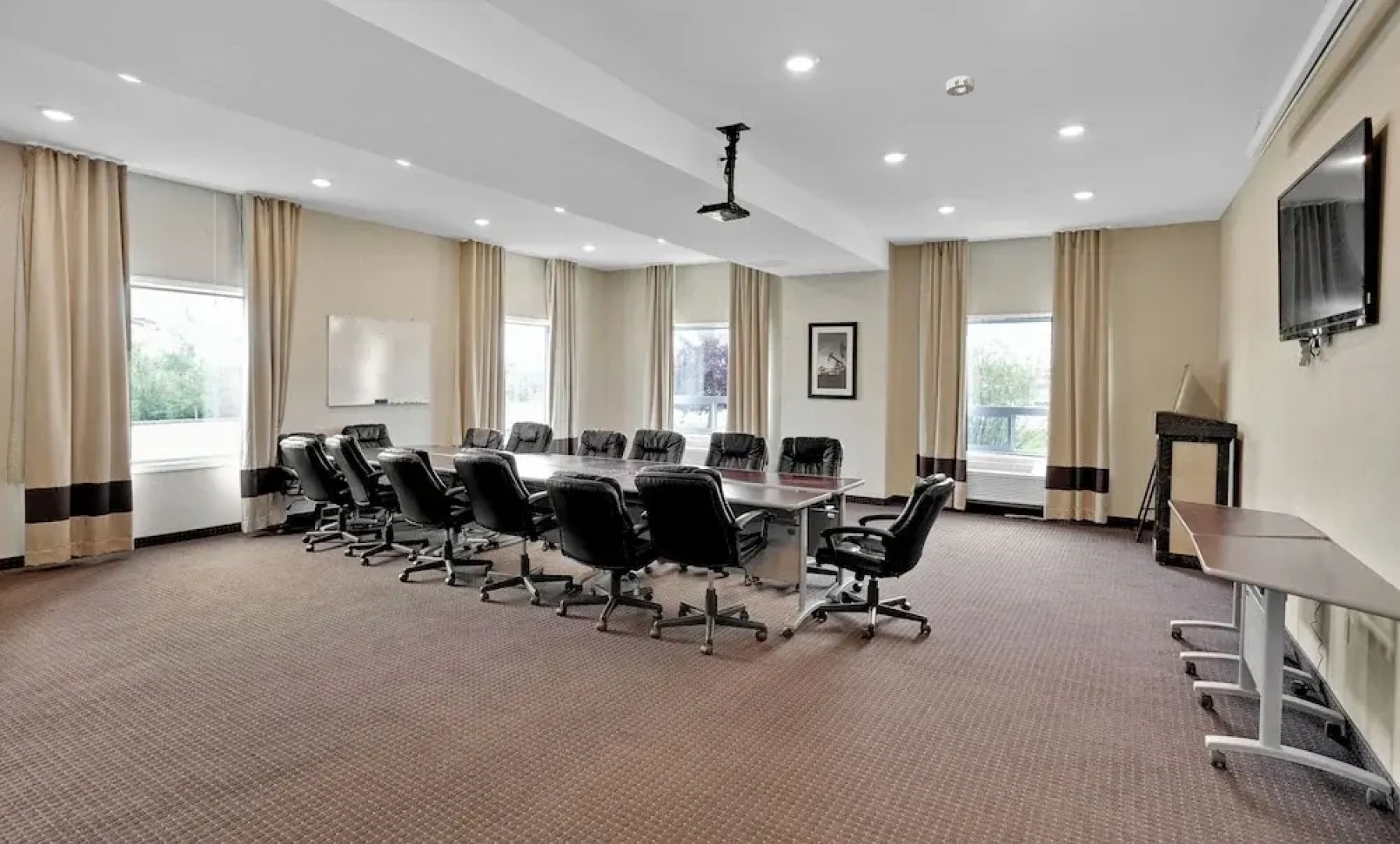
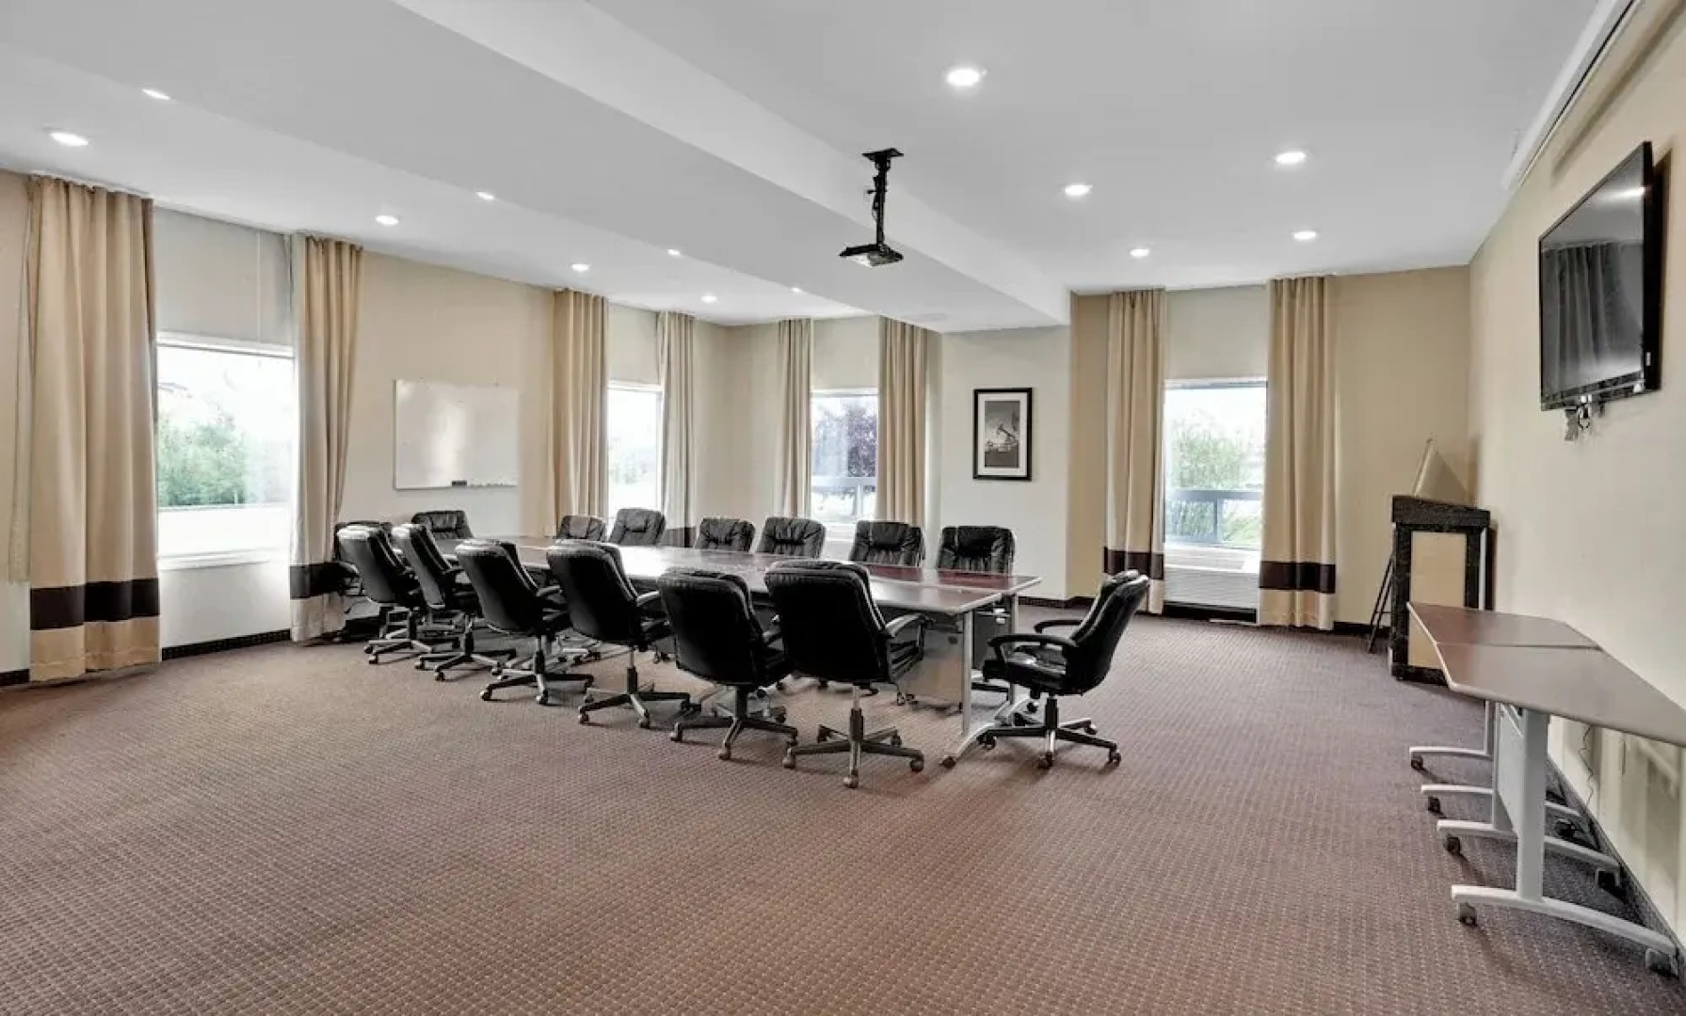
- smoke detector [945,74,975,97]
